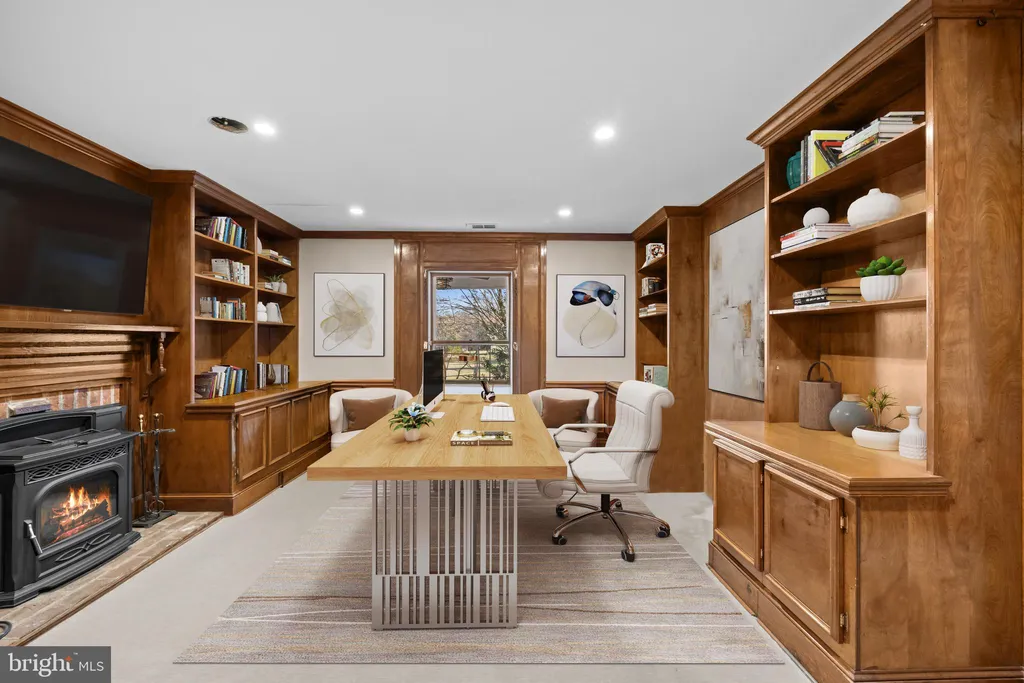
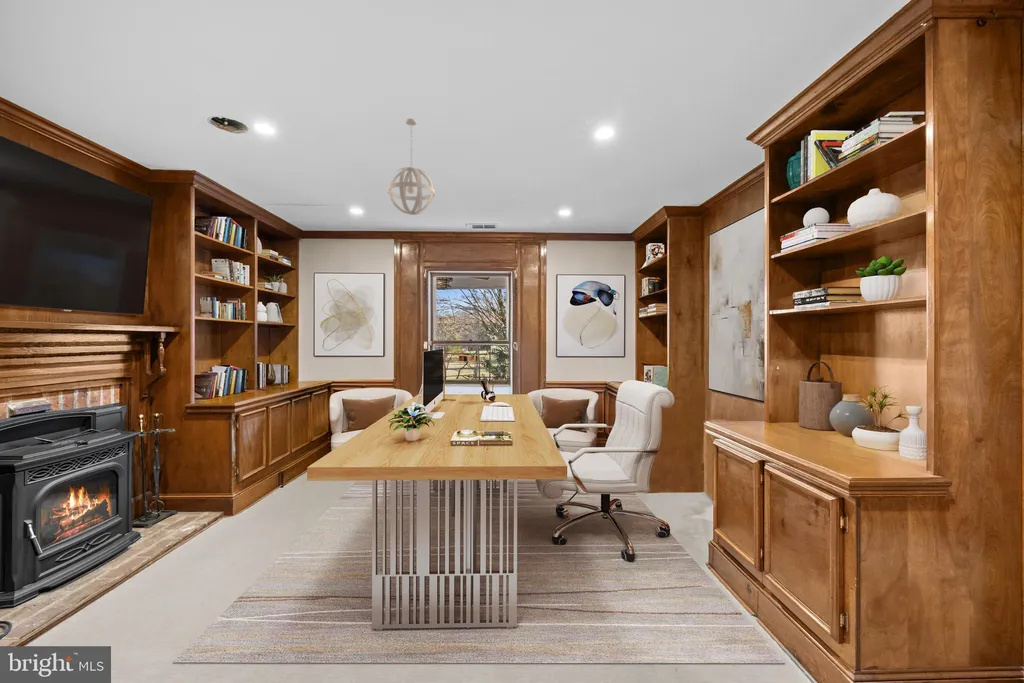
+ pendant light [387,118,436,216]
